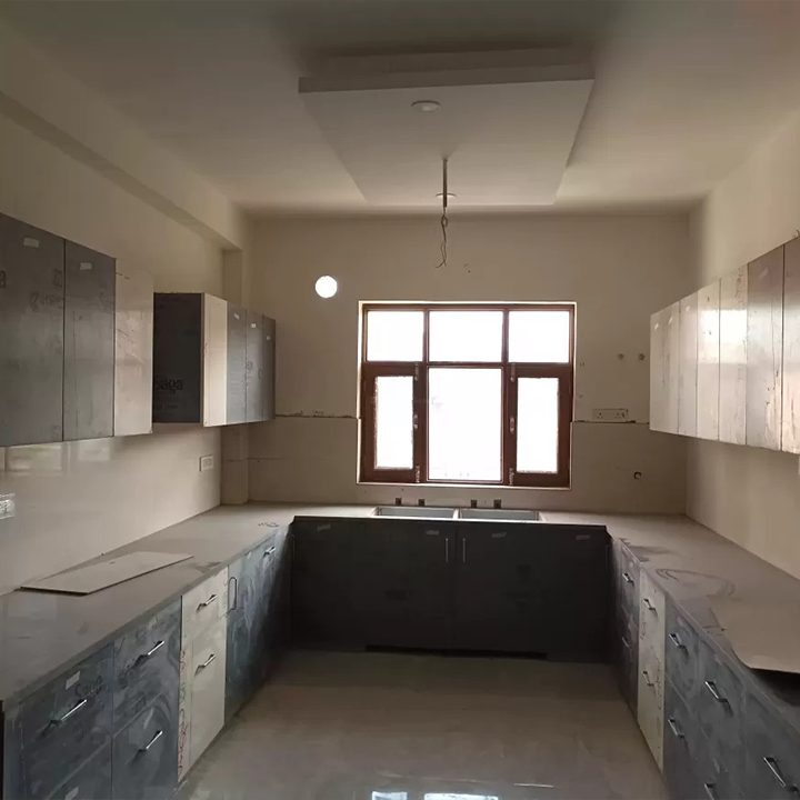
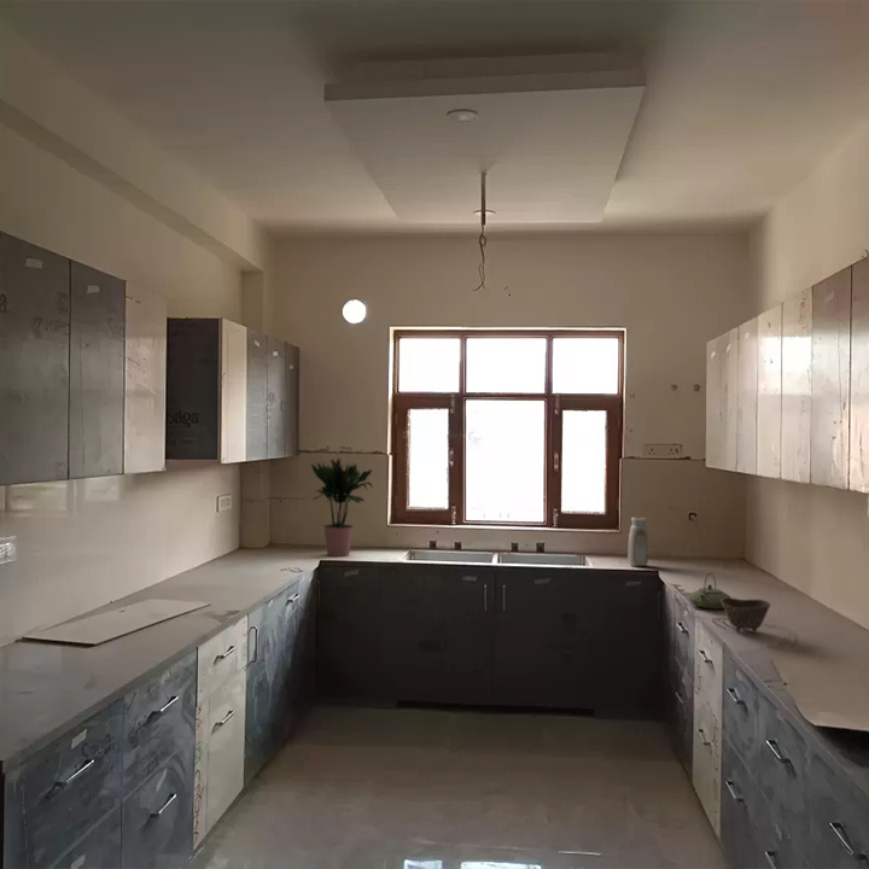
+ teapot [687,572,731,610]
+ vase [626,517,649,567]
+ potted plant [310,457,374,558]
+ bowl [721,596,771,634]
